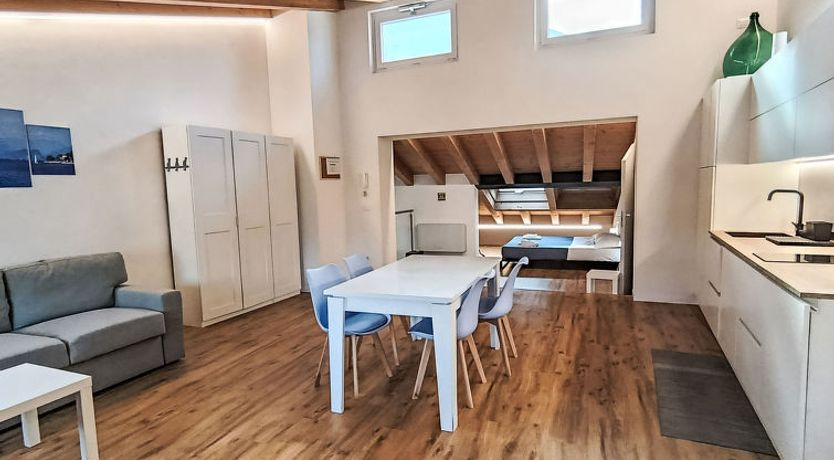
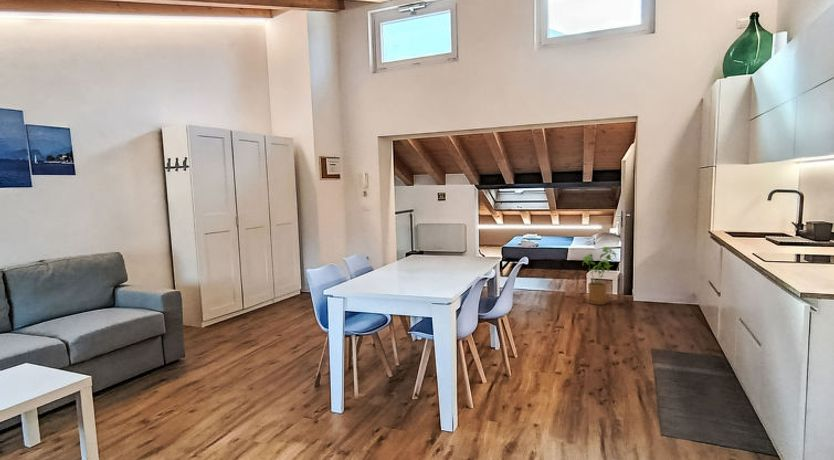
+ house plant [582,246,617,306]
